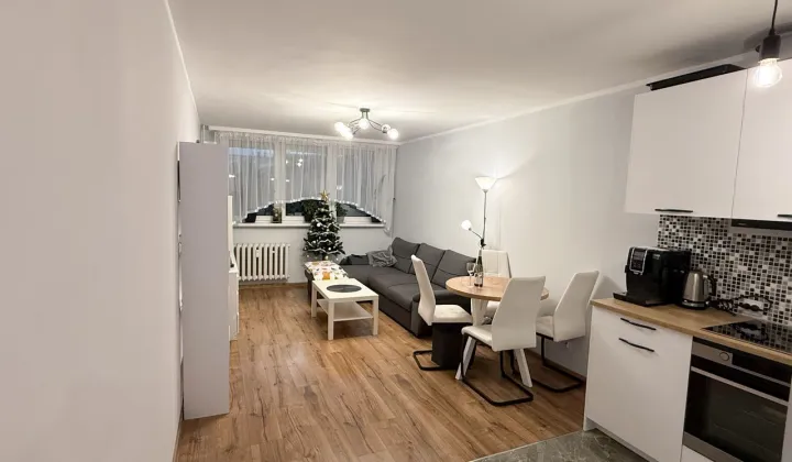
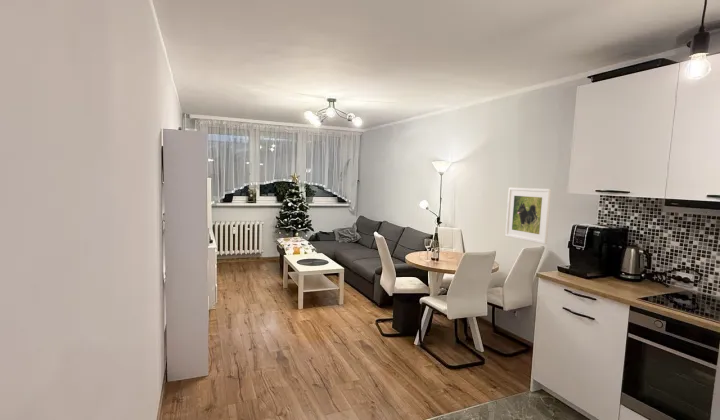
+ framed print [504,187,552,245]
